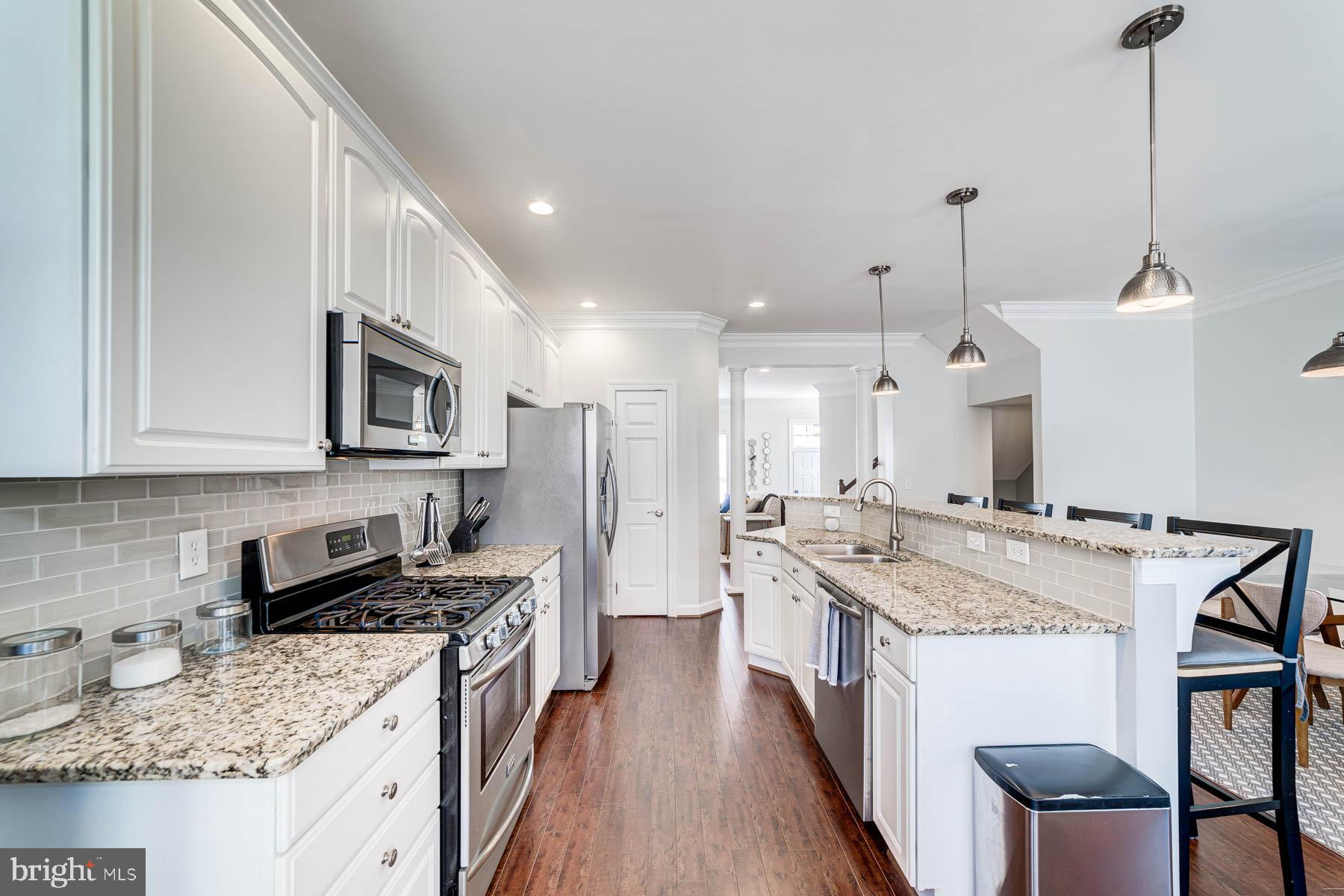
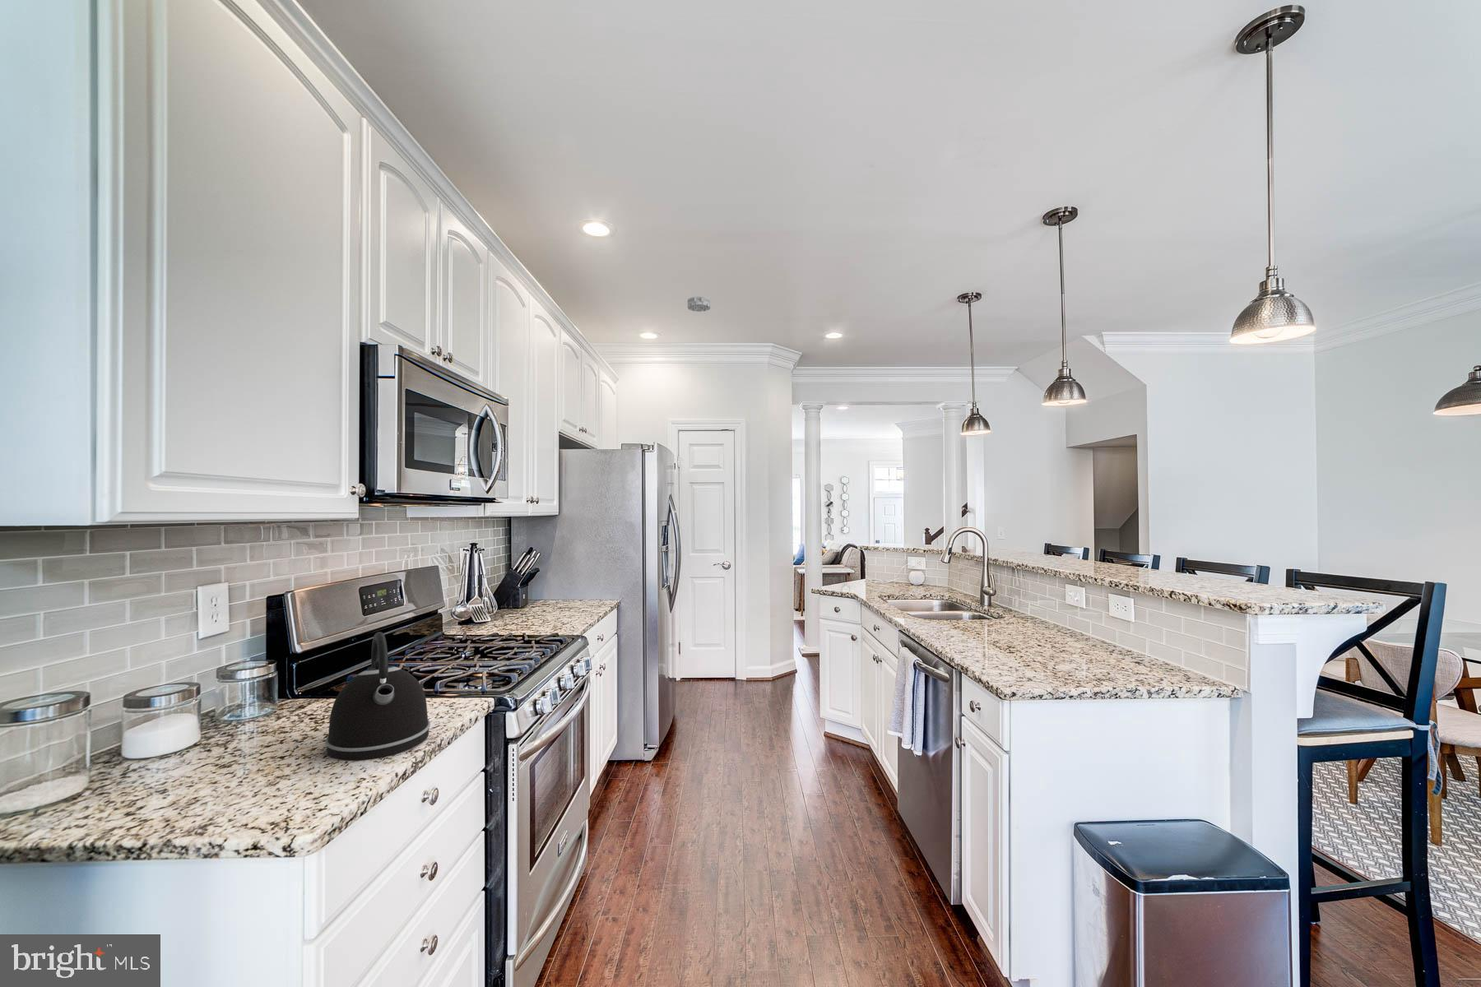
+ kettle [324,631,431,761]
+ smoke detector [687,295,711,313]
